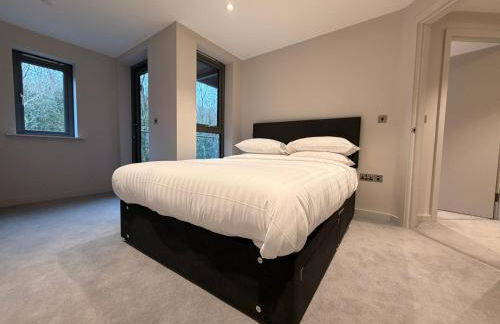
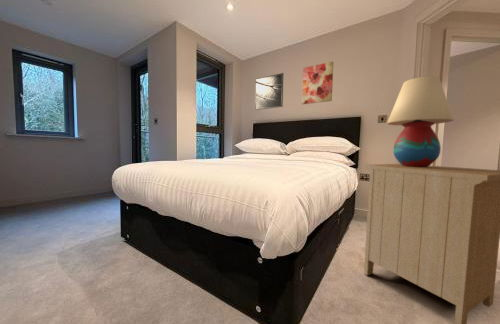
+ wall art [301,60,334,105]
+ nightstand [363,163,500,324]
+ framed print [254,72,284,111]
+ table lamp [386,75,455,167]
